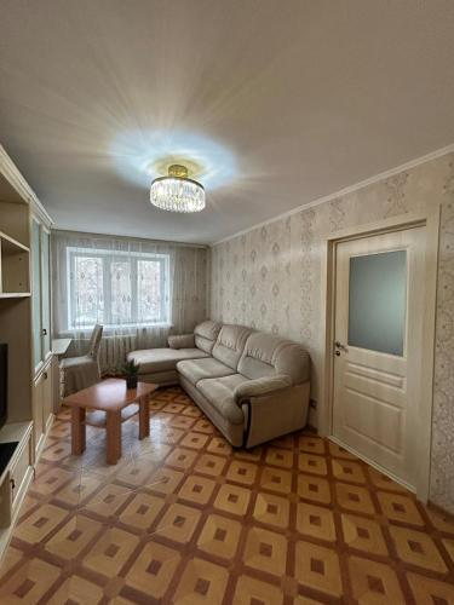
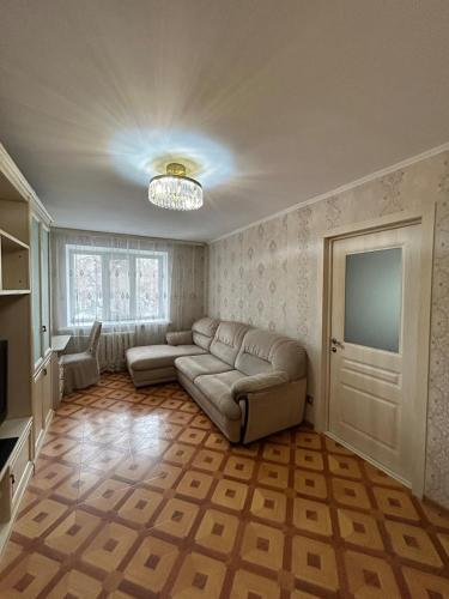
- potted plant [119,356,142,390]
- coffee table [58,378,160,467]
